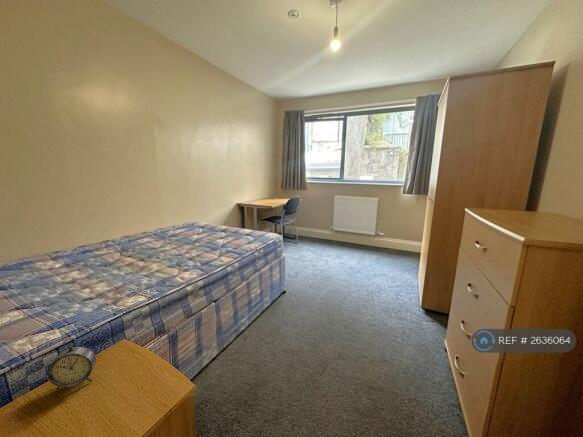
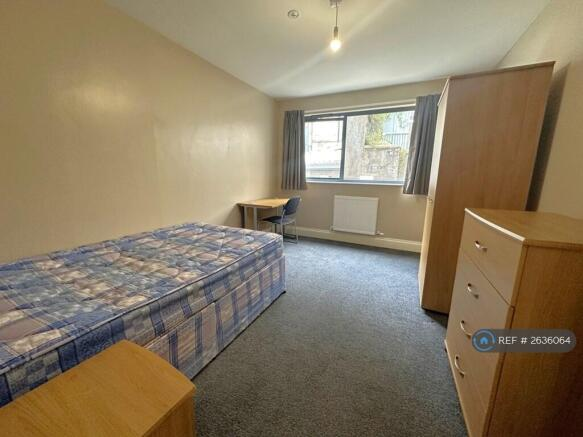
- alarm clock [46,337,97,391]
